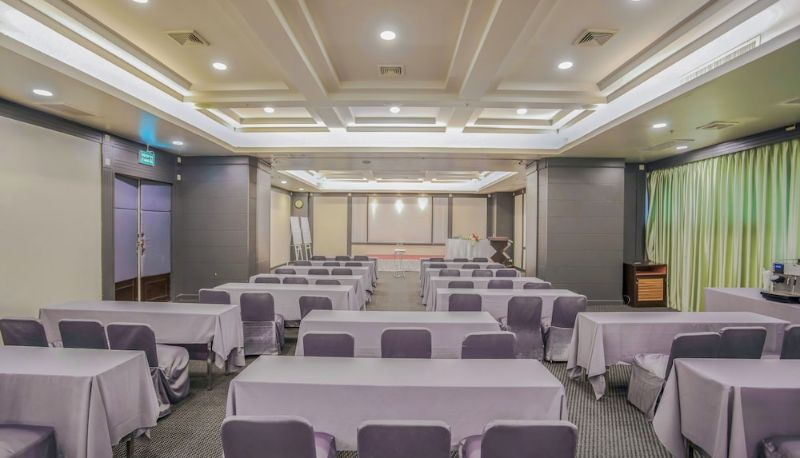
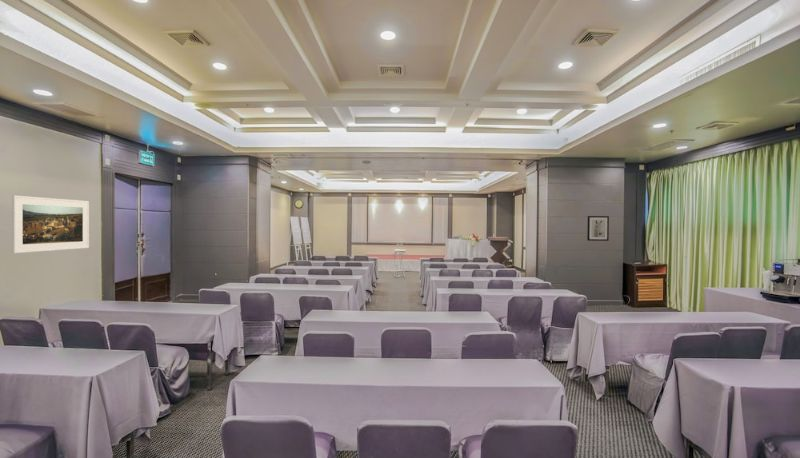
+ wall art [586,215,610,242]
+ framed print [12,194,90,254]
